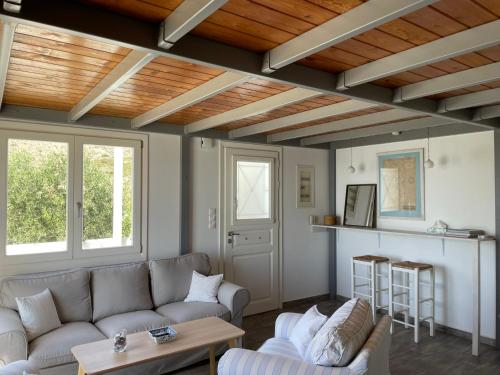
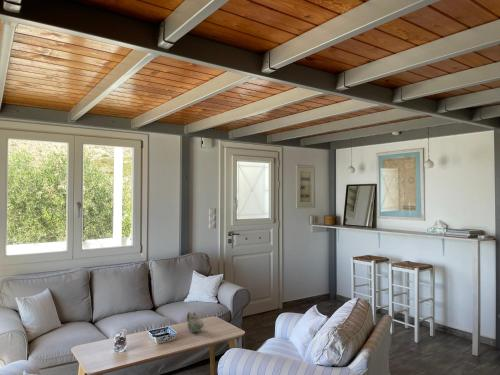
+ teapot [186,311,205,334]
